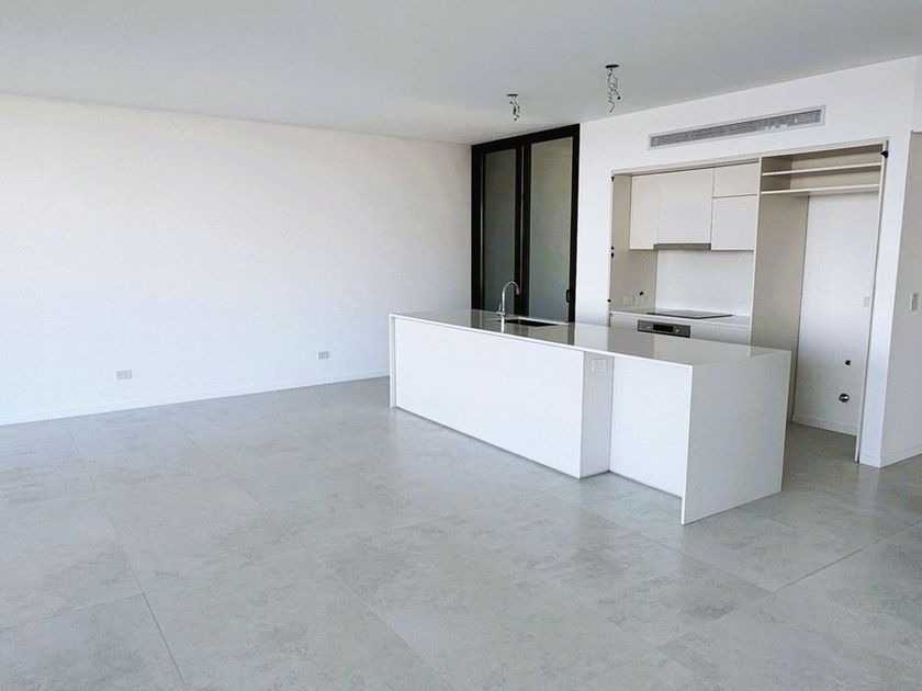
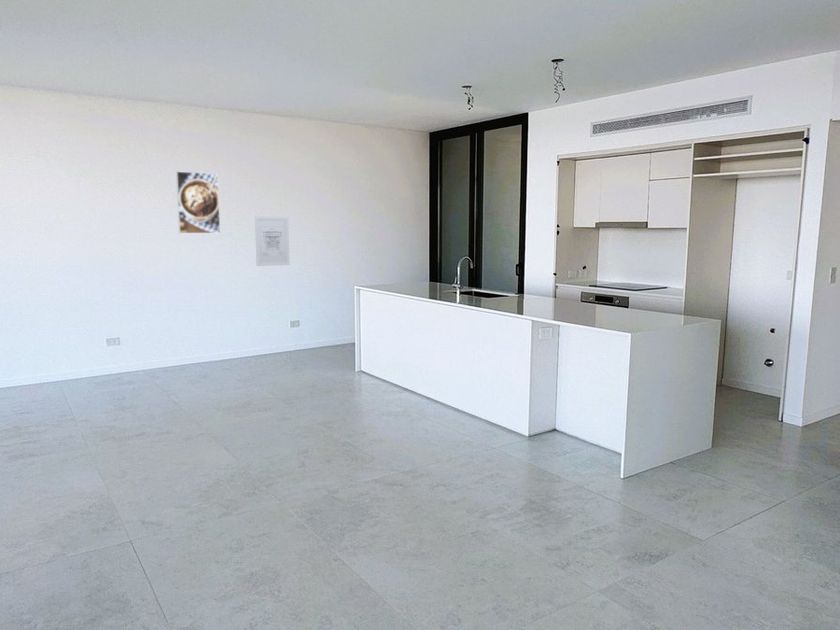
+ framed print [175,170,221,234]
+ wall art [254,216,291,267]
